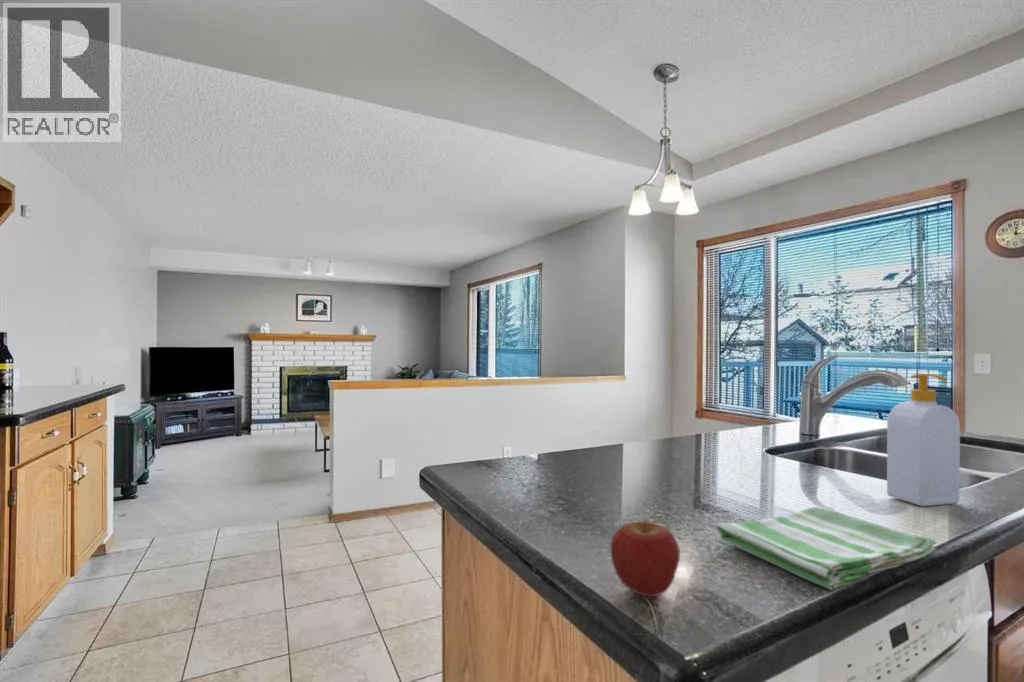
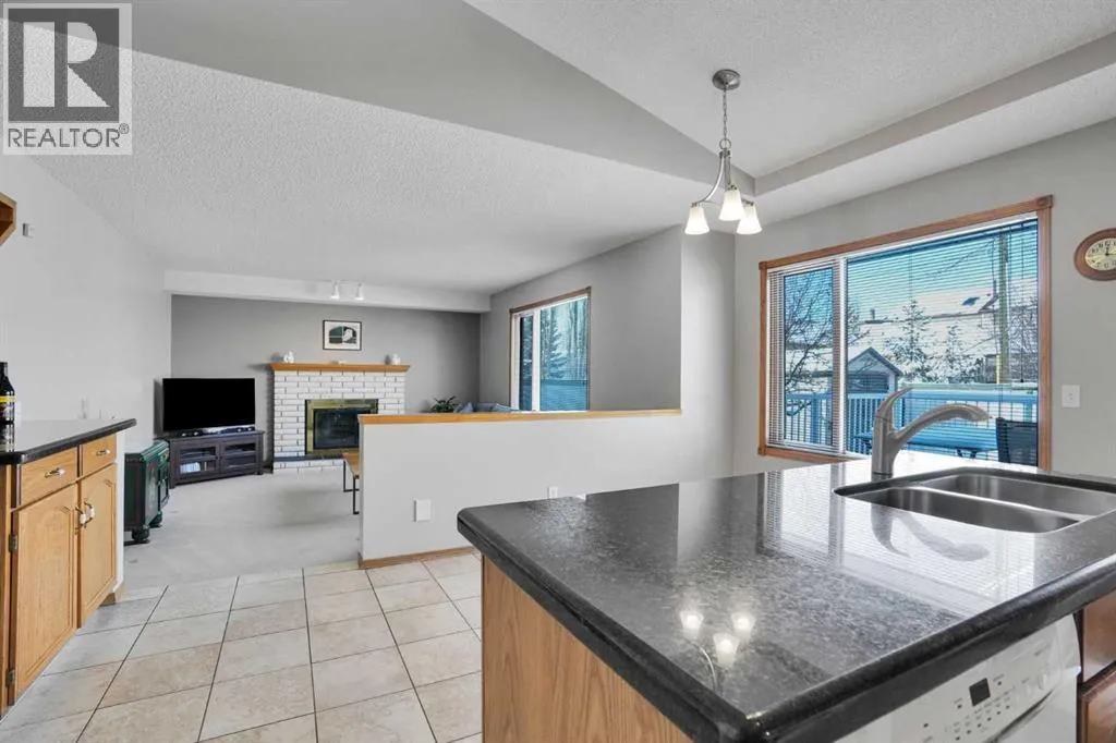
- apple [609,520,681,598]
- dish towel [714,506,937,591]
- soap bottle [886,373,961,507]
